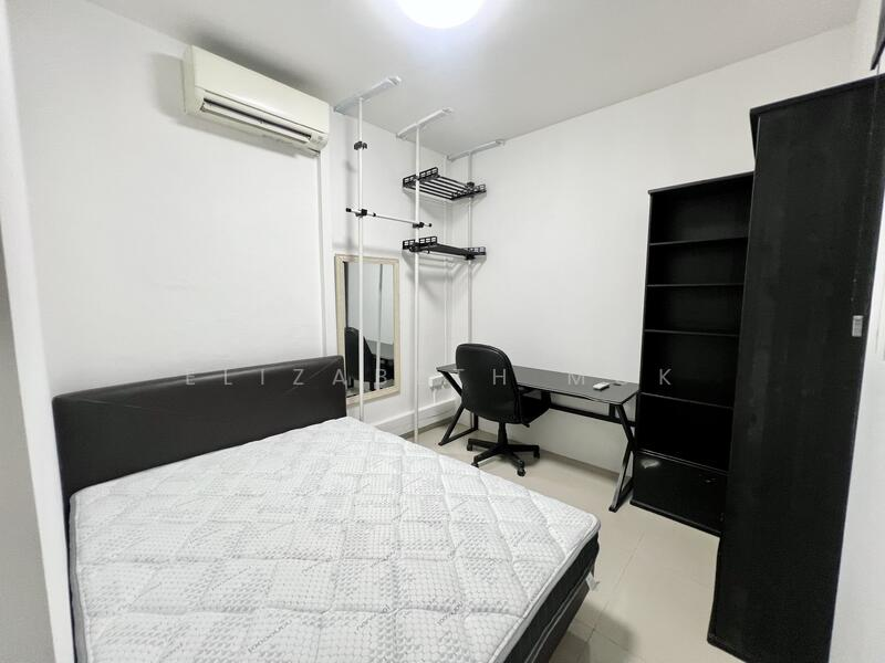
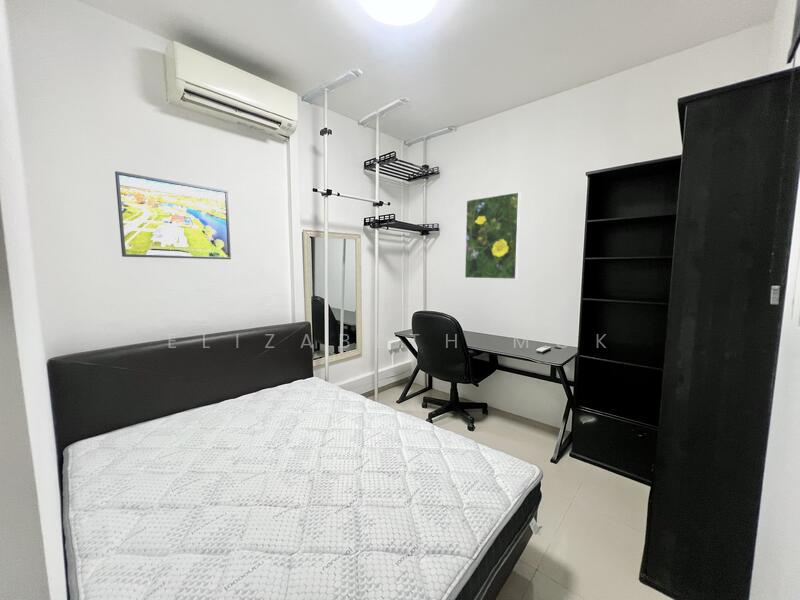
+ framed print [464,191,521,280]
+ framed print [114,170,232,260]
